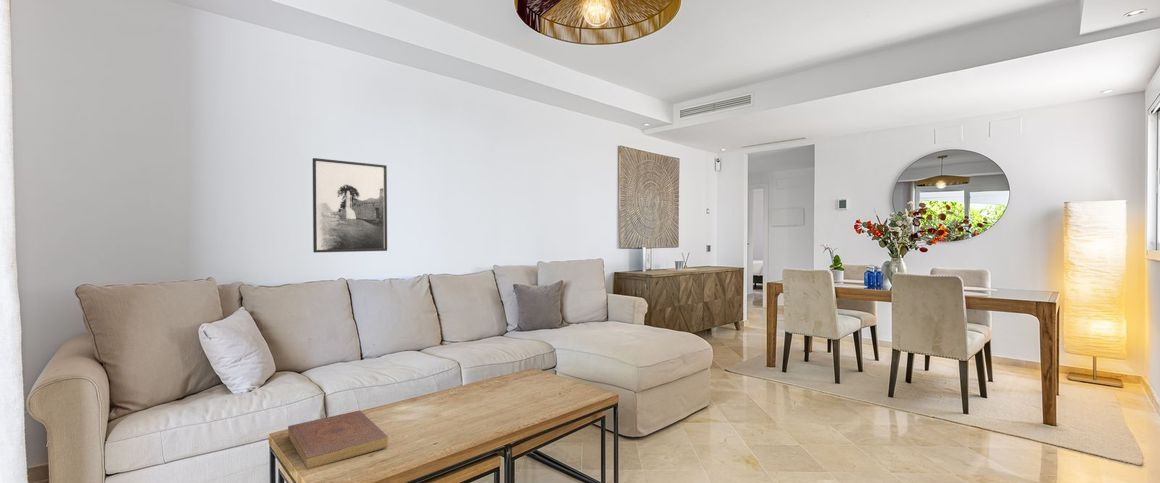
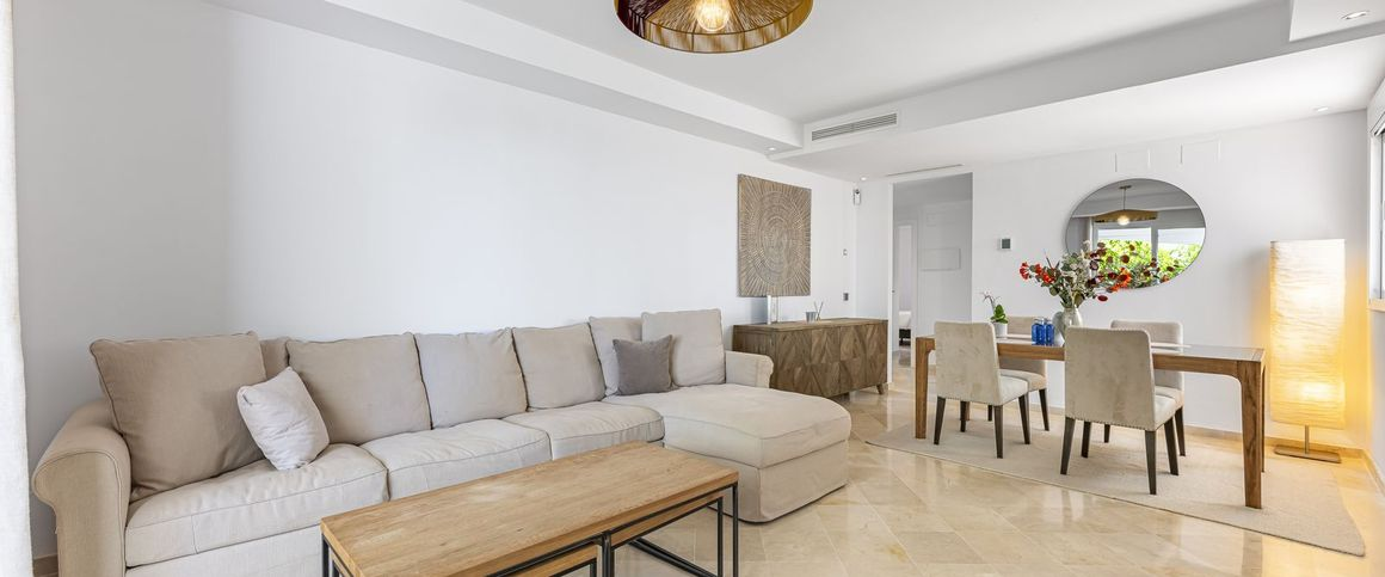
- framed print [312,157,388,254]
- decorative book [287,409,389,470]
